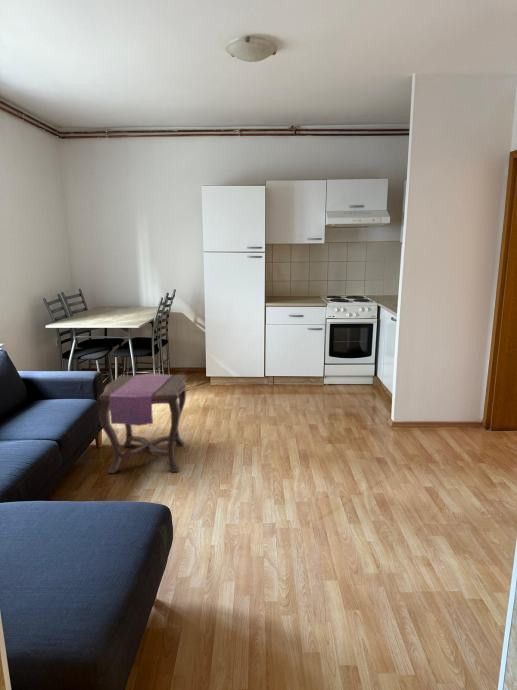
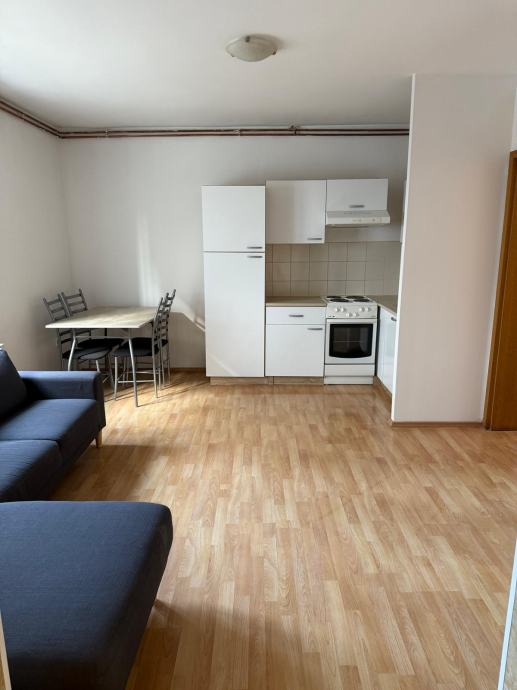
- side table [97,373,188,474]
